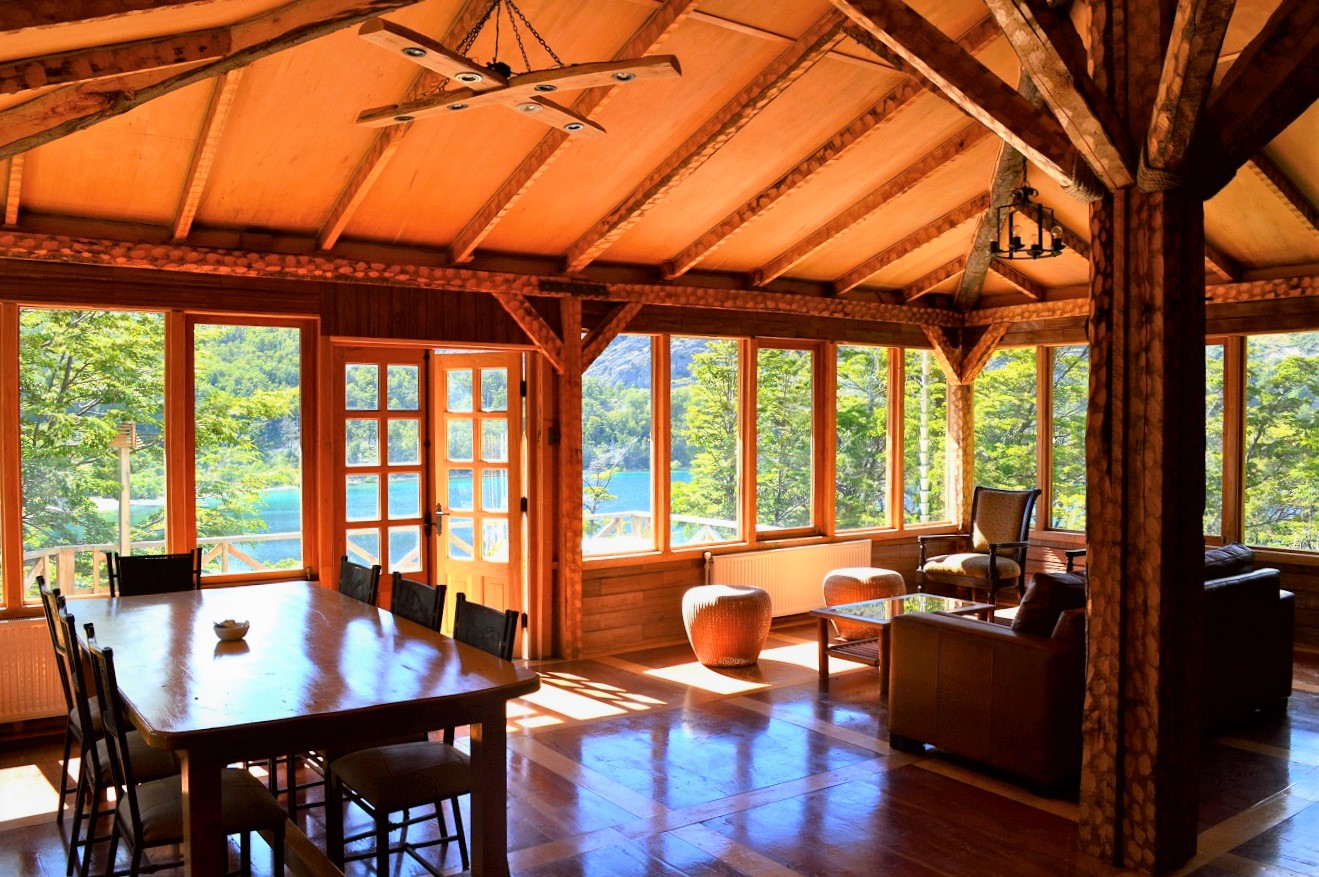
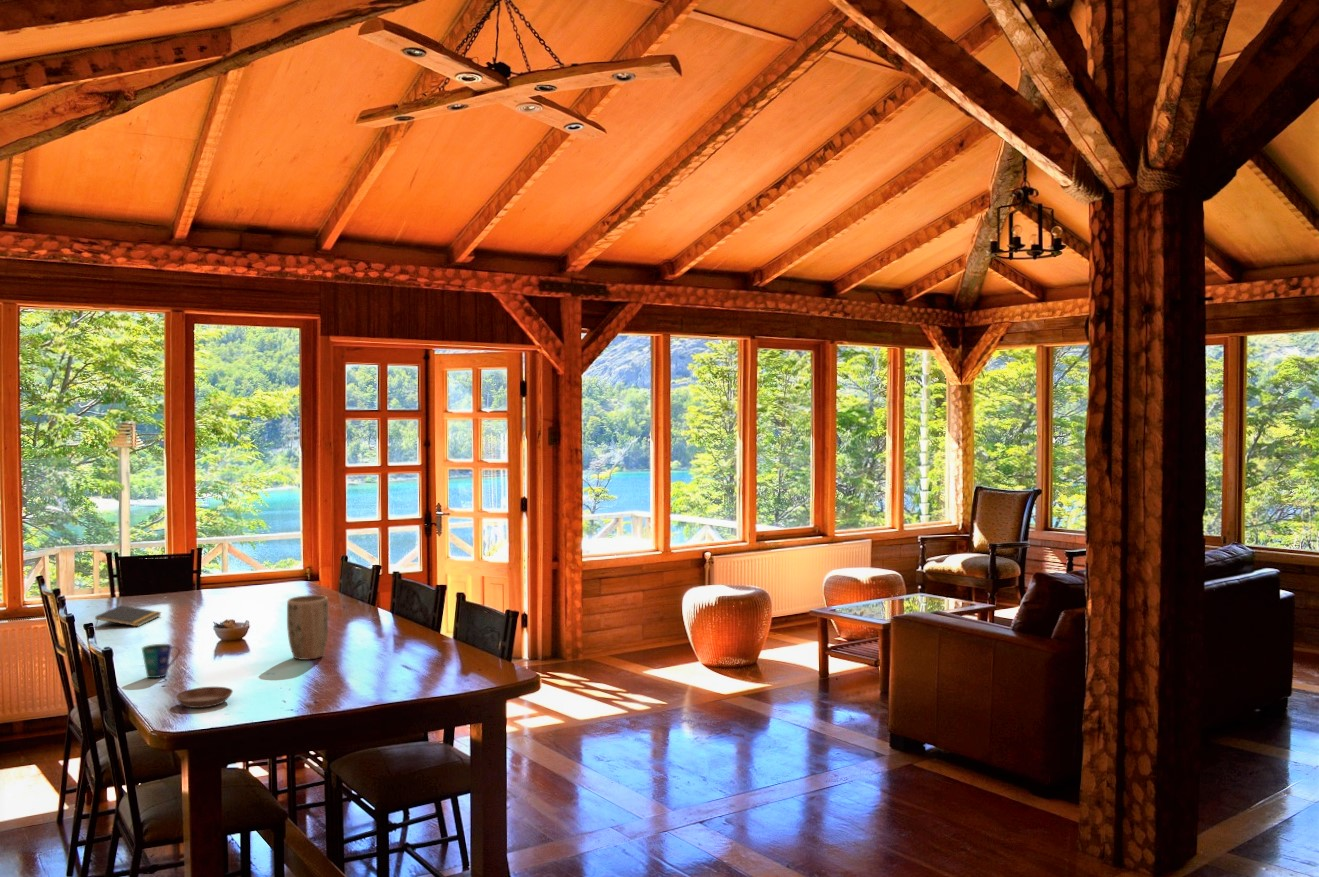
+ plant pot [286,594,330,661]
+ saucer [174,686,234,709]
+ notepad [94,604,163,629]
+ cup [141,643,181,679]
